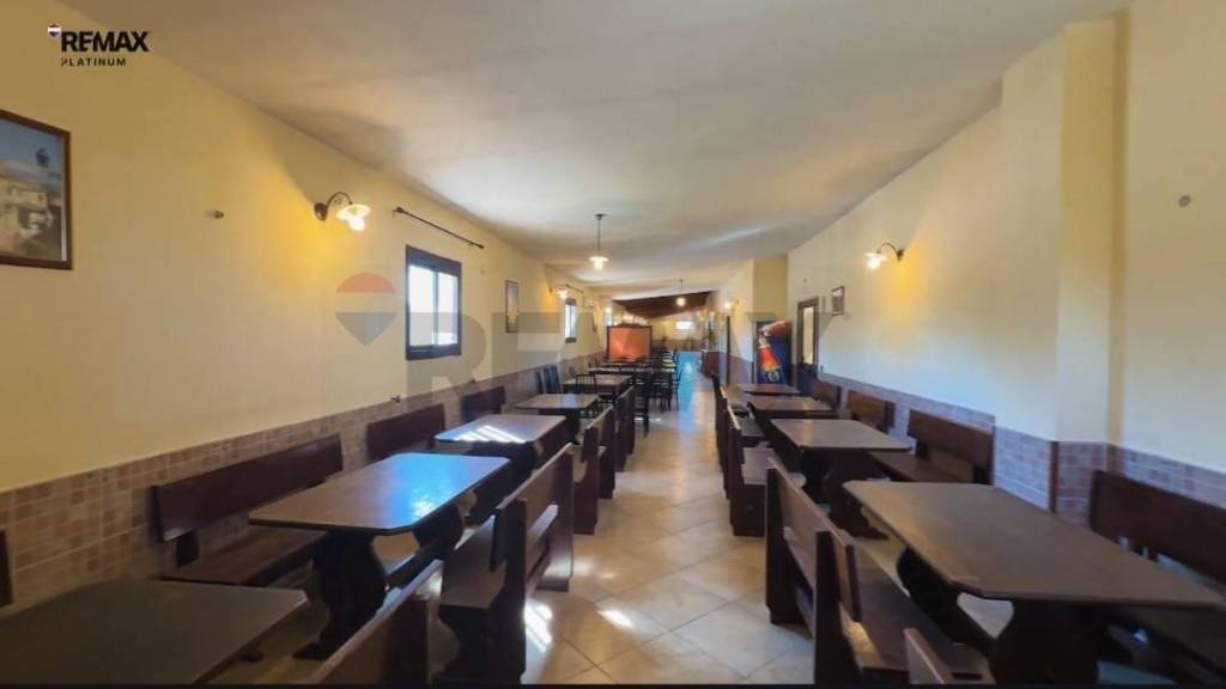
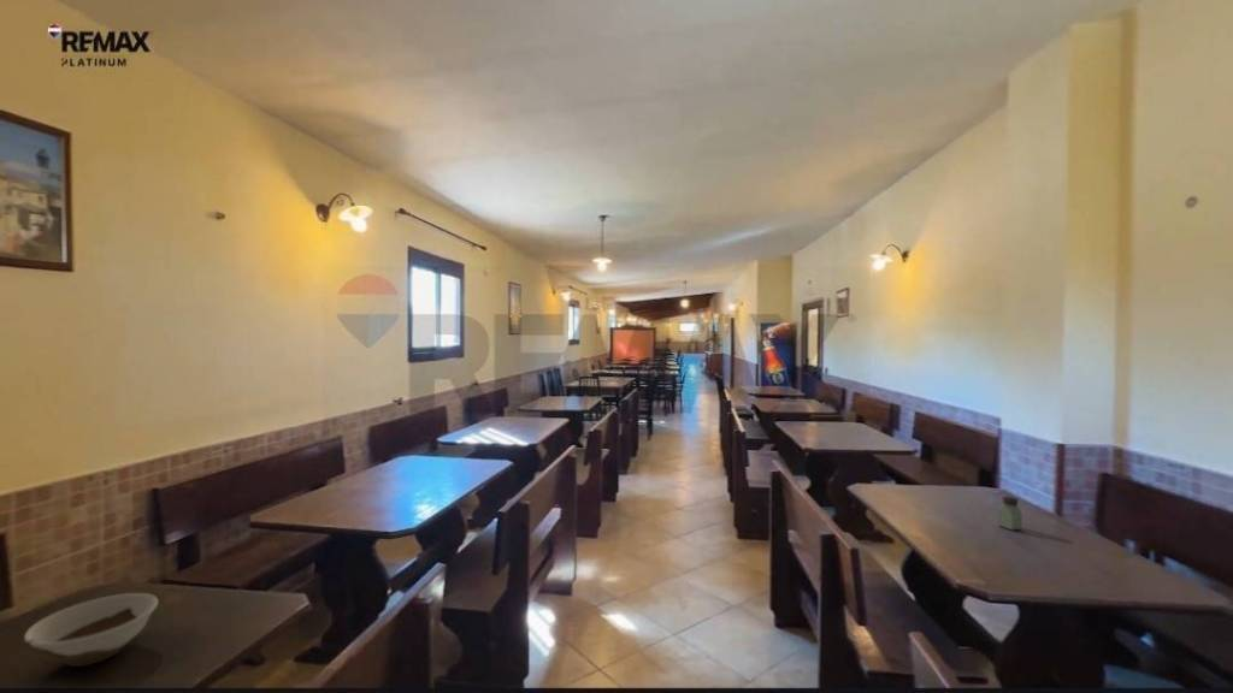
+ bowl [23,592,159,668]
+ saltshaker [997,494,1023,531]
